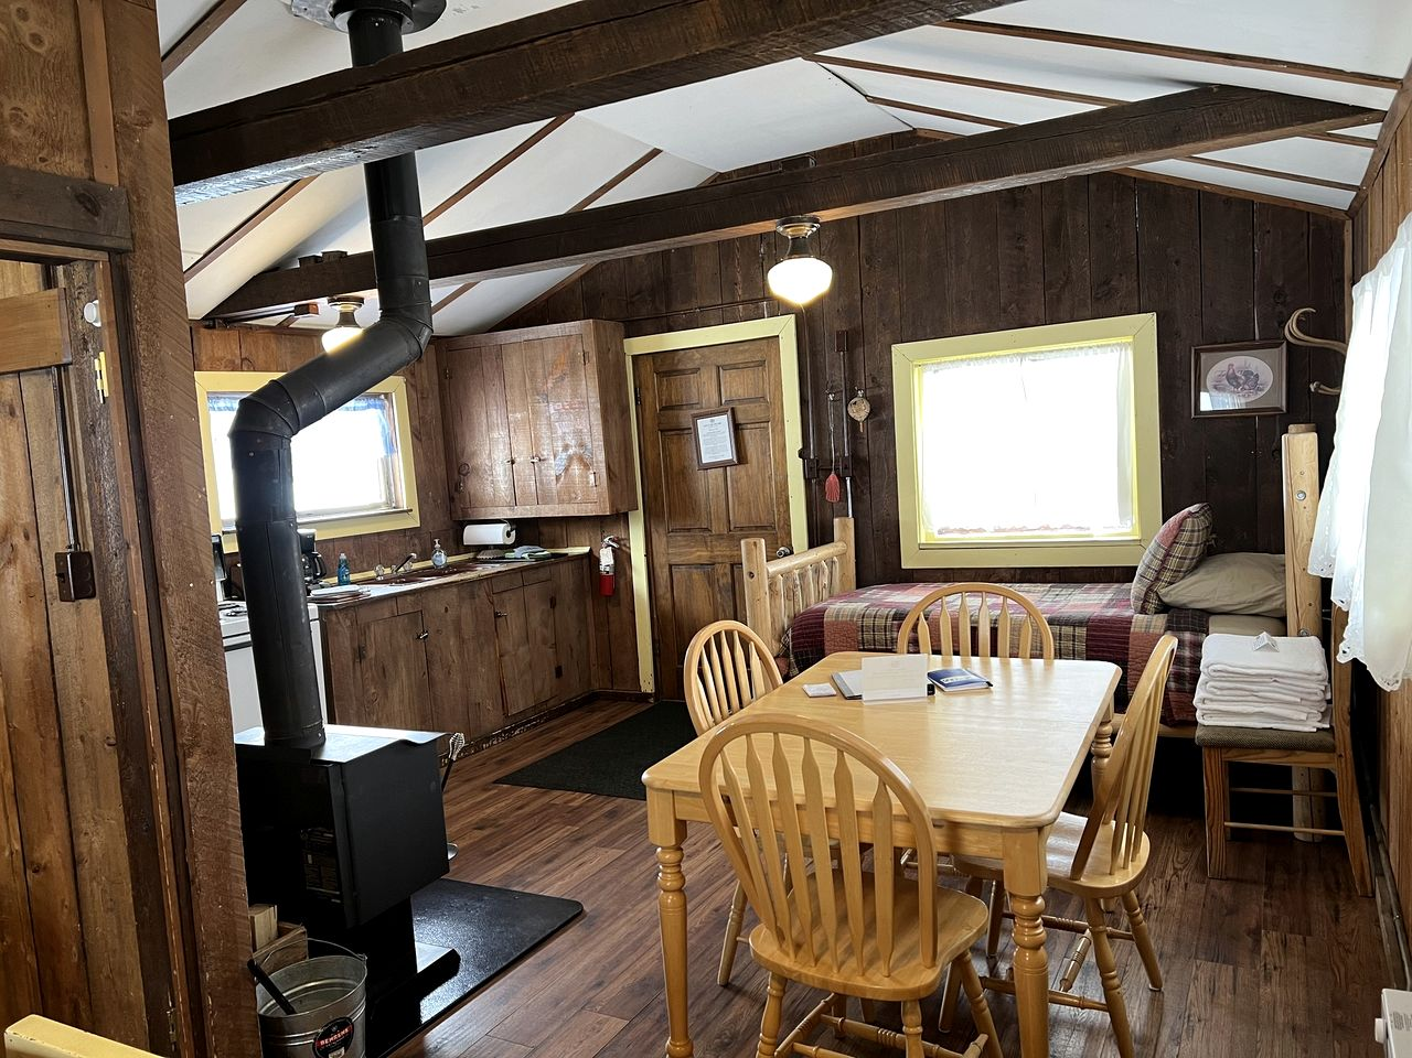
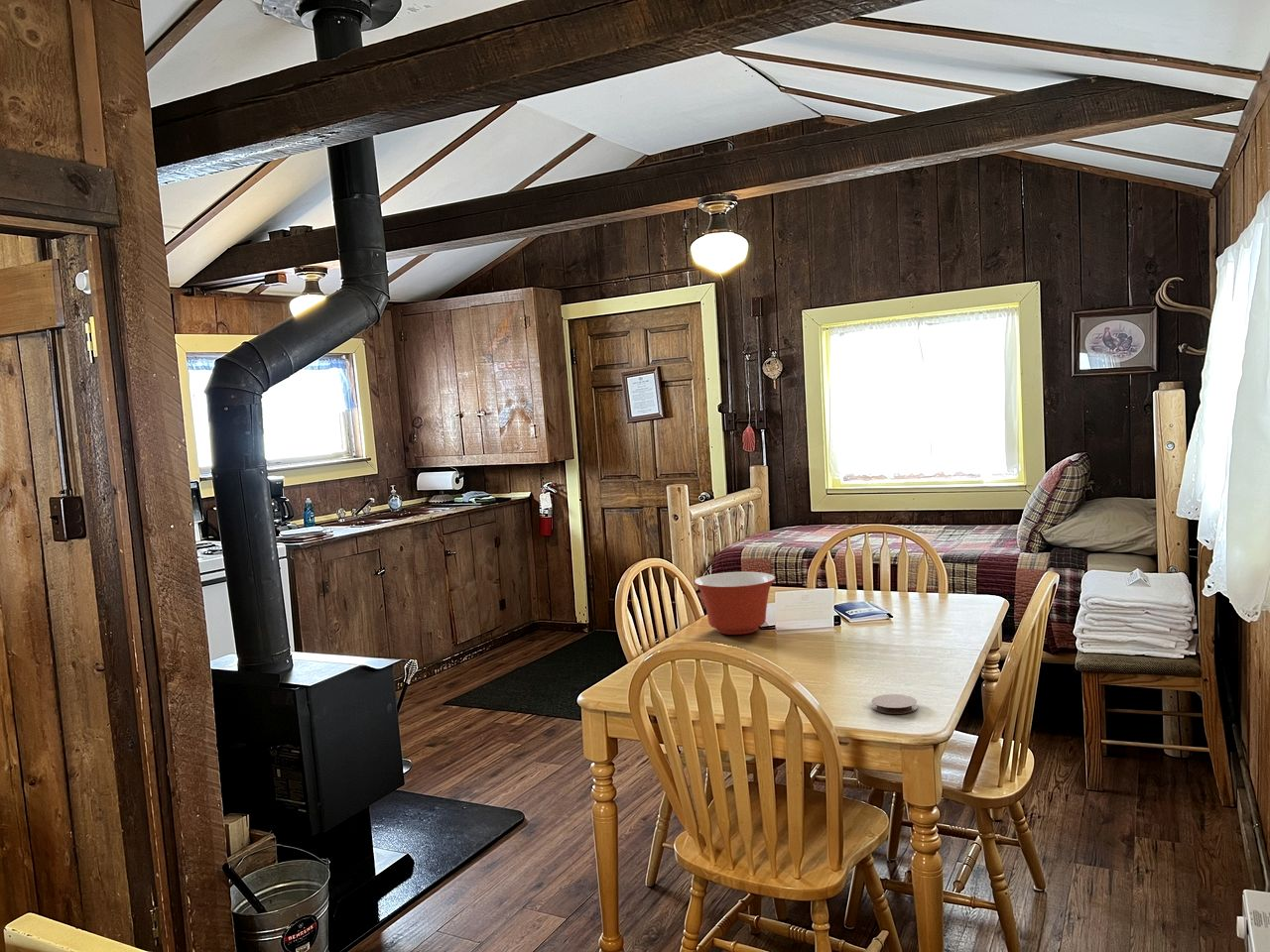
+ coaster [870,693,918,715]
+ mixing bowl [694,571,776,636]
